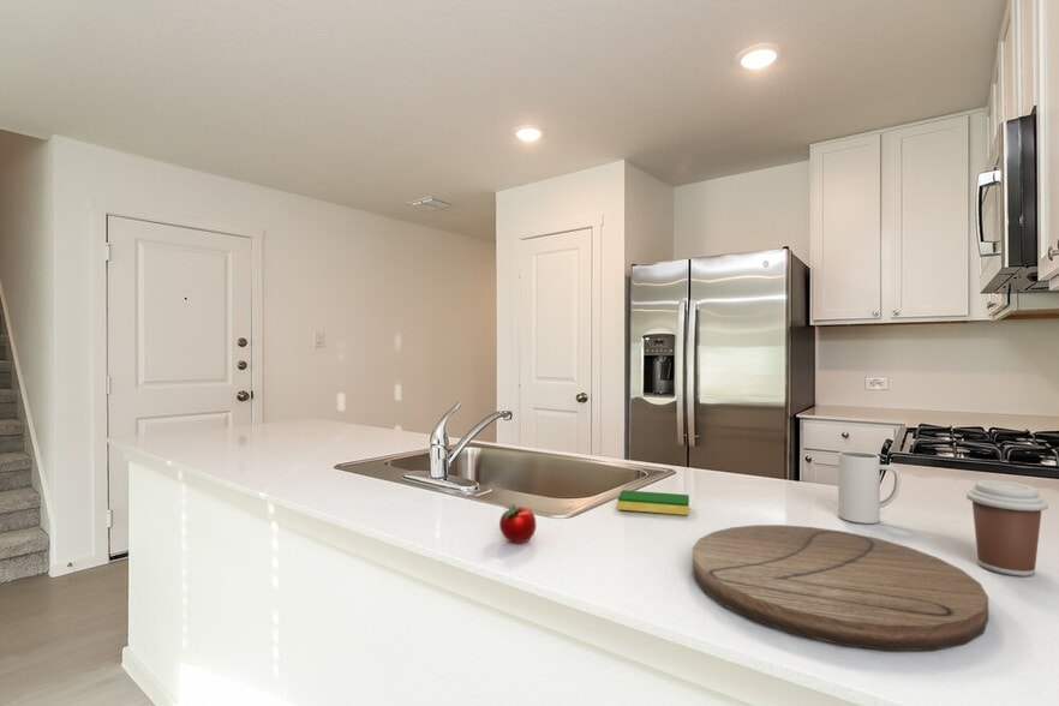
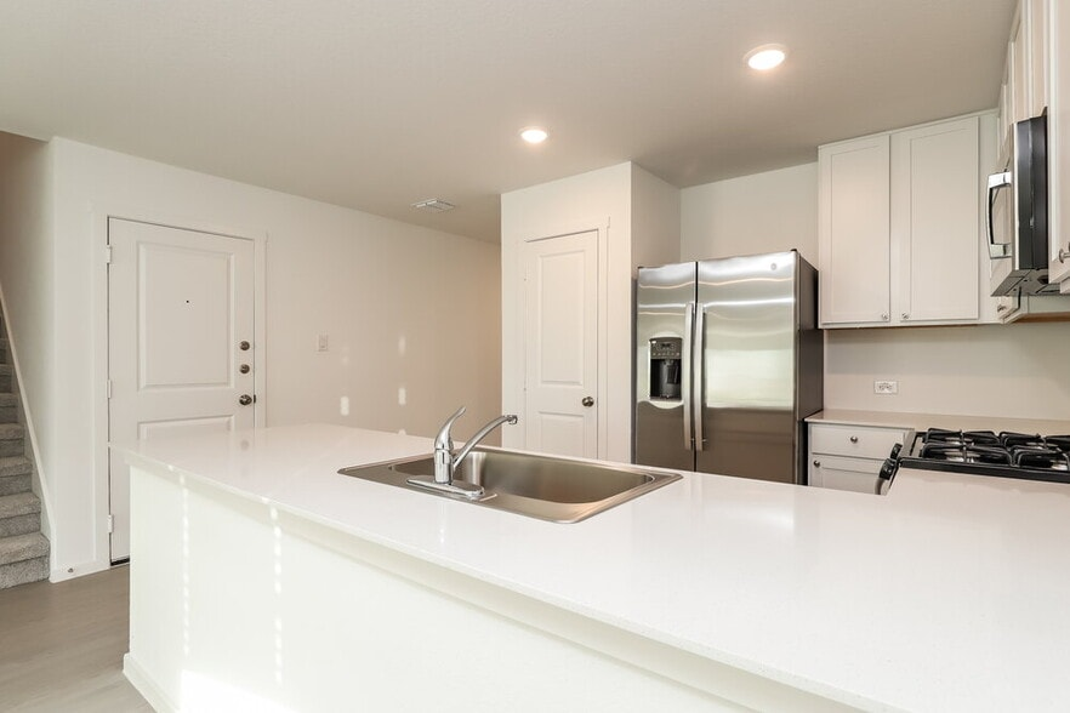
- mug [837,450,902,525]
- cutting board [692,523,989,652]
- apple [498,503,537,544]
- dish sponge [617,489,690,516]
- coffee cup [965,479,1049,578]
